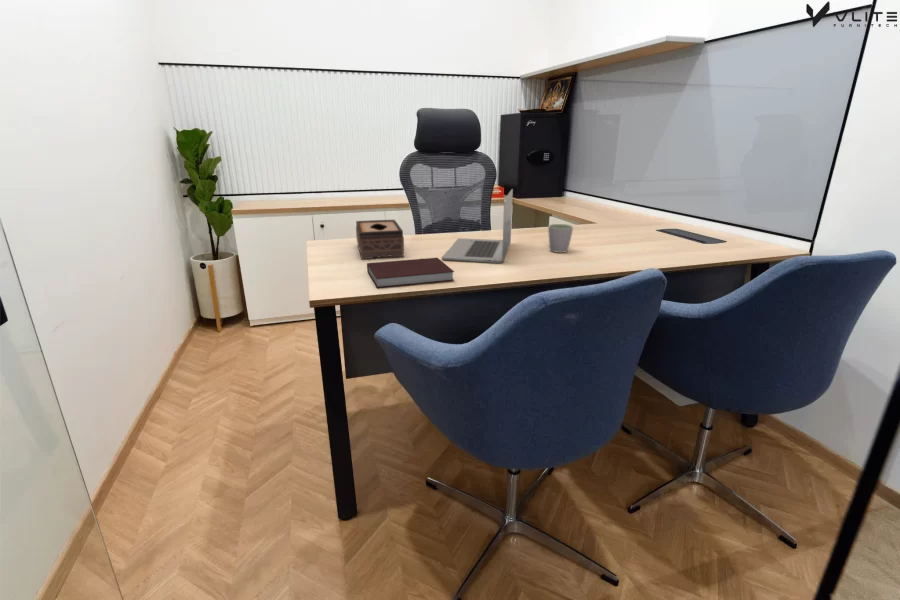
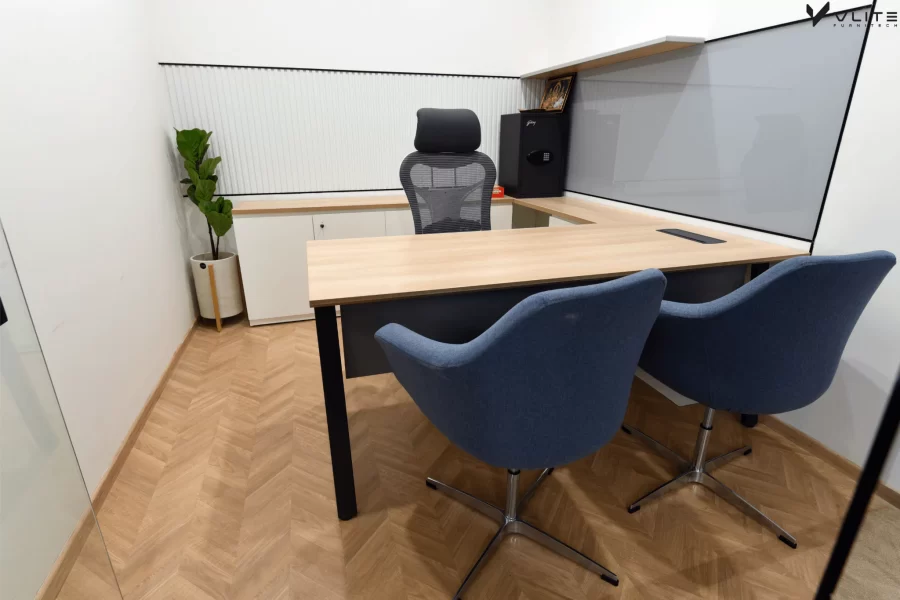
- mug [547,223,574,254]
- laptop [441,188,514,264]
- notebook [366,257,455,289]
- tissue box [355,219,405,260]
